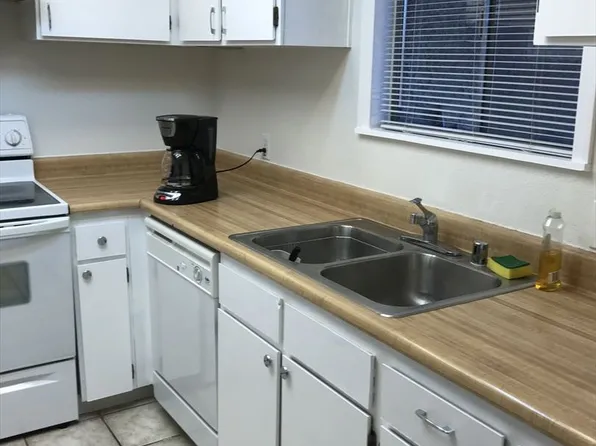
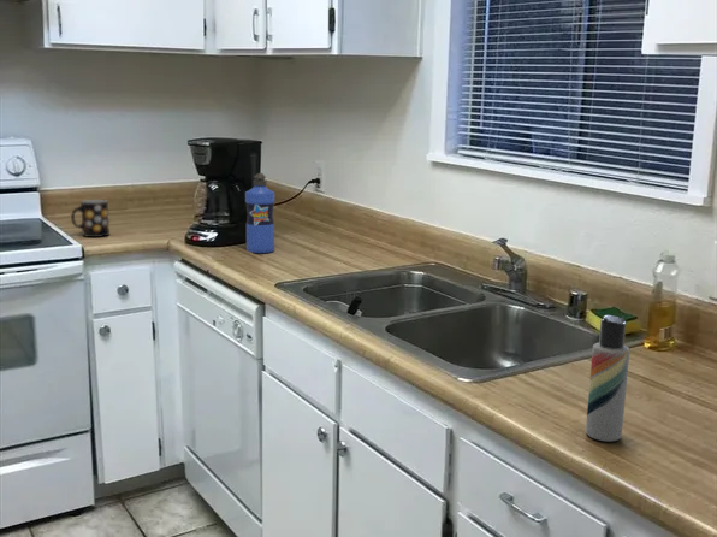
+ water bottle [244,172,275,254]
+ lotion bottle [585,314,630,442]
+ mug [70,199,111,238]
